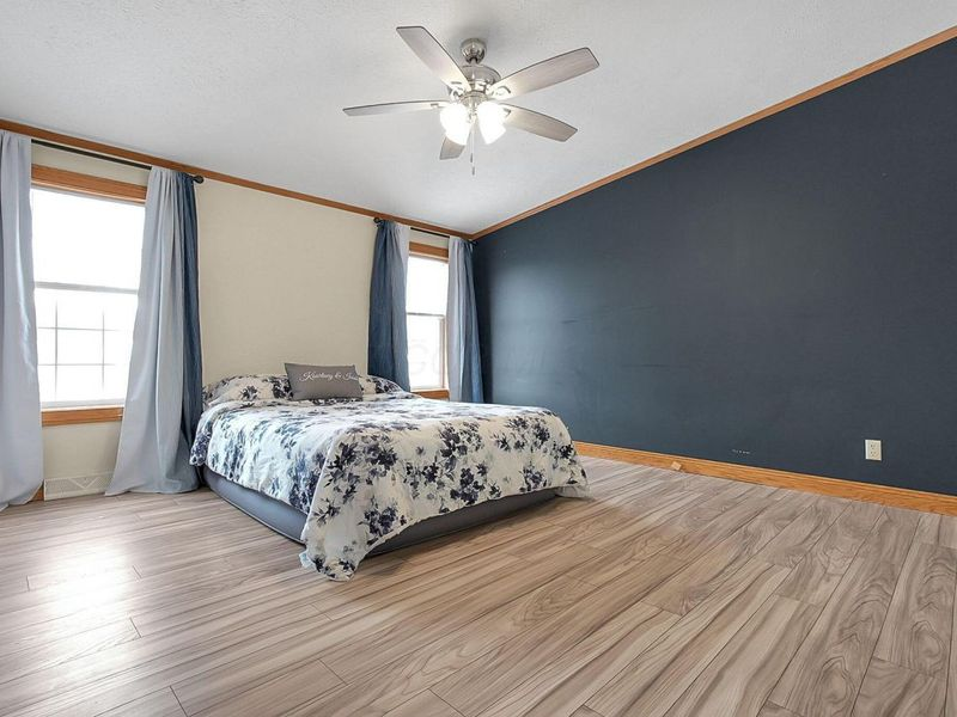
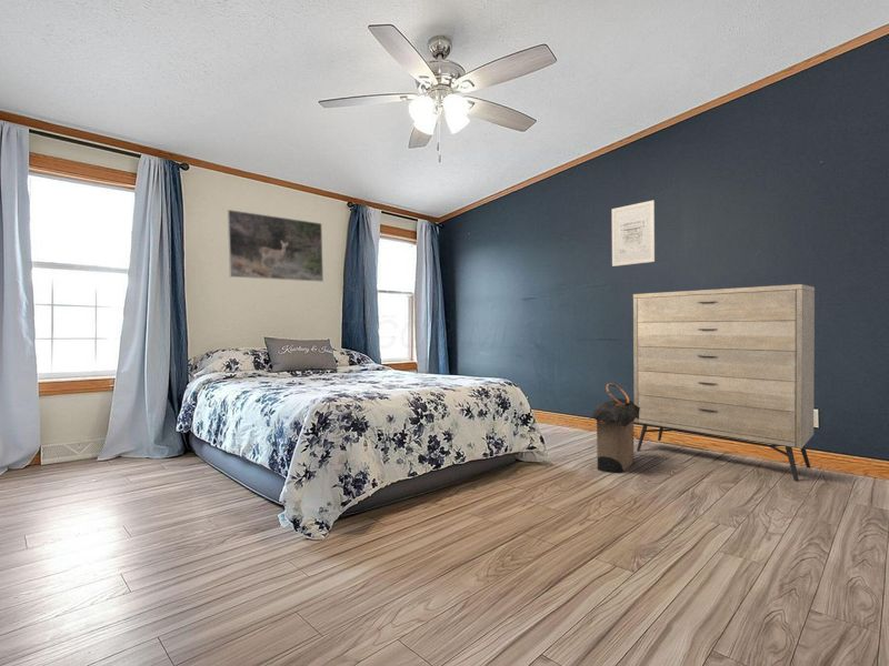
+ laundry hamper [588,382,640,474]
+ wall art [611,199,656,268]
+ dresser [632,283,816,483]
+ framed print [227,209,324,283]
